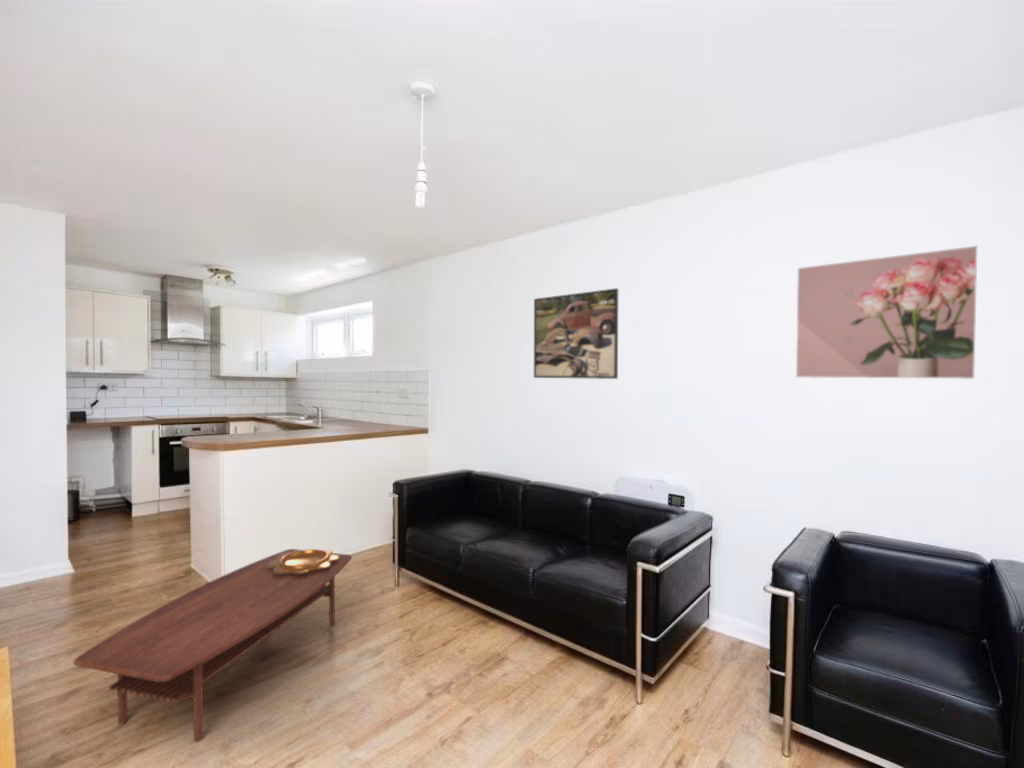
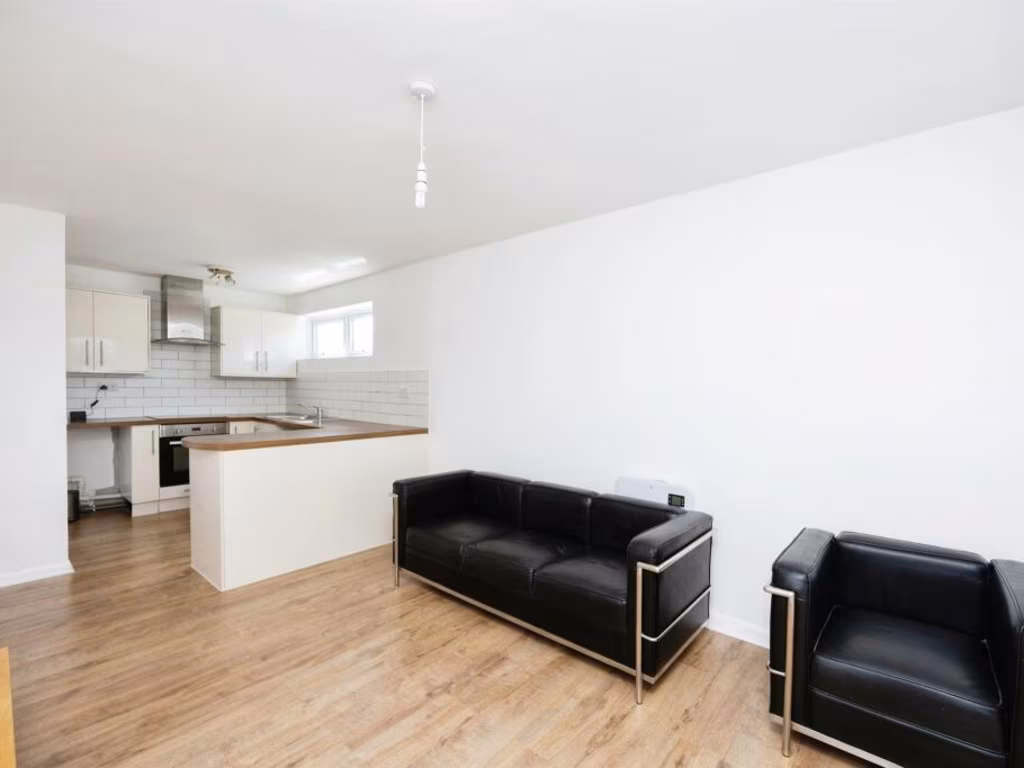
- coffee table [73,548,353,743]
- decorative bowl [269,548,339,574]
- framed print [533,287,619,380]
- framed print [795,245,978,380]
